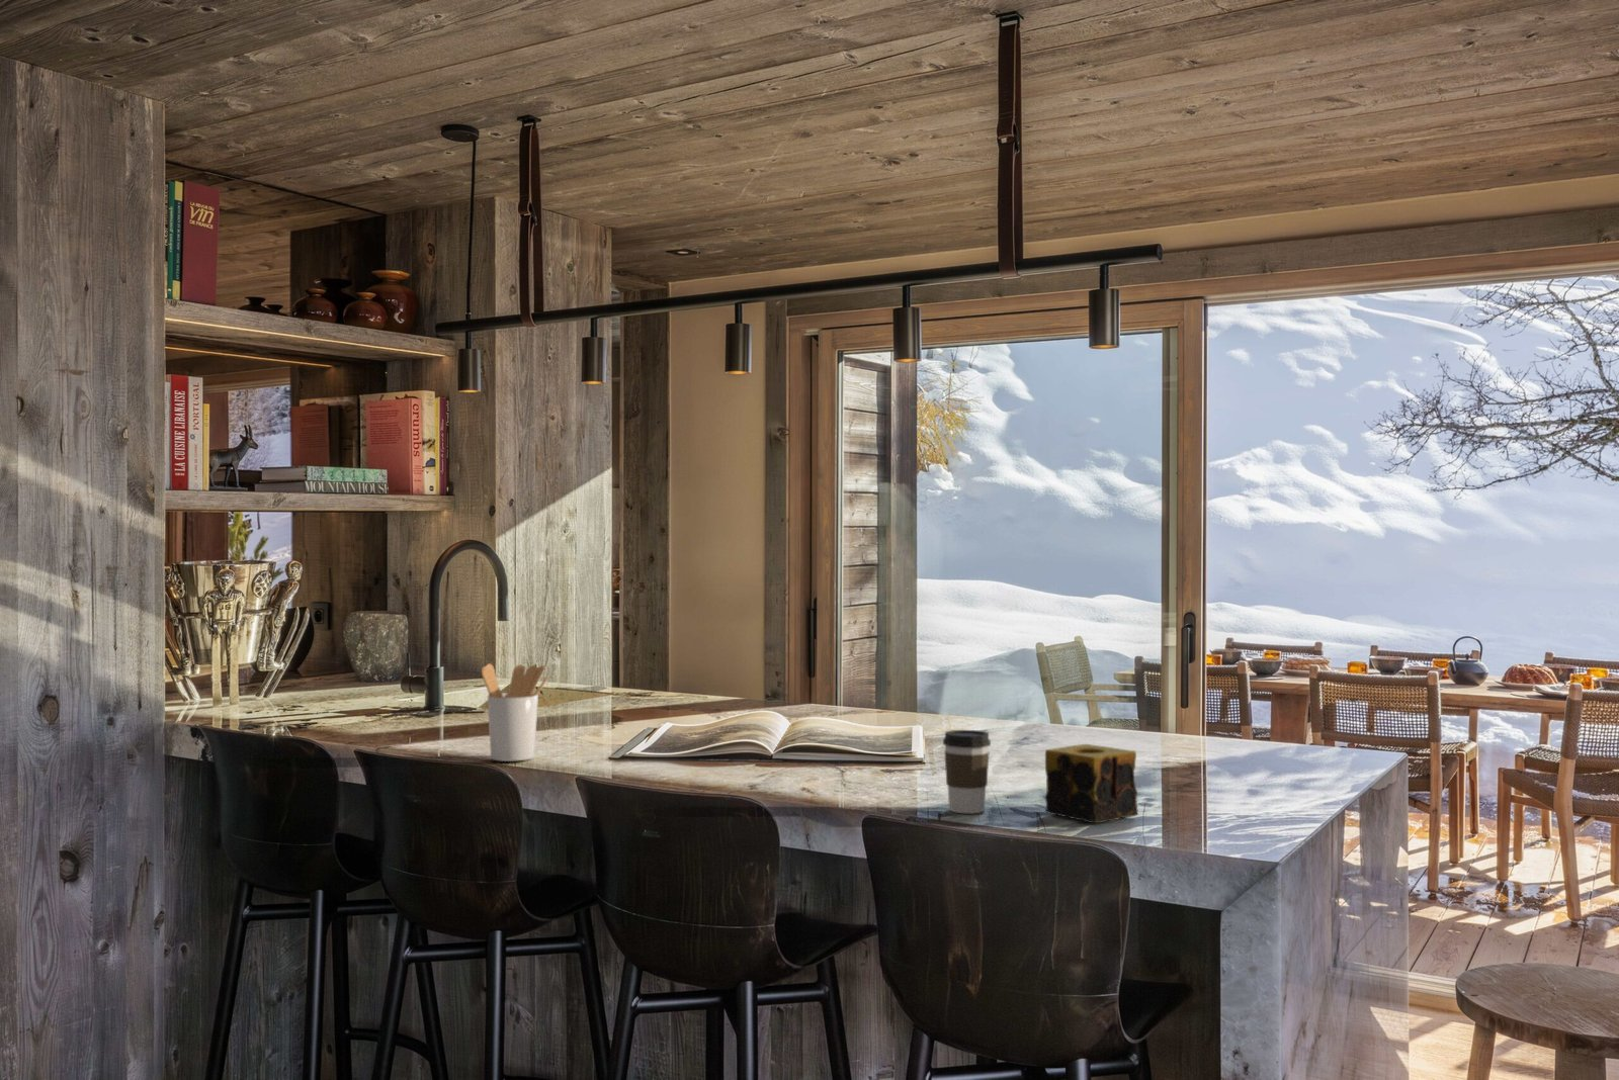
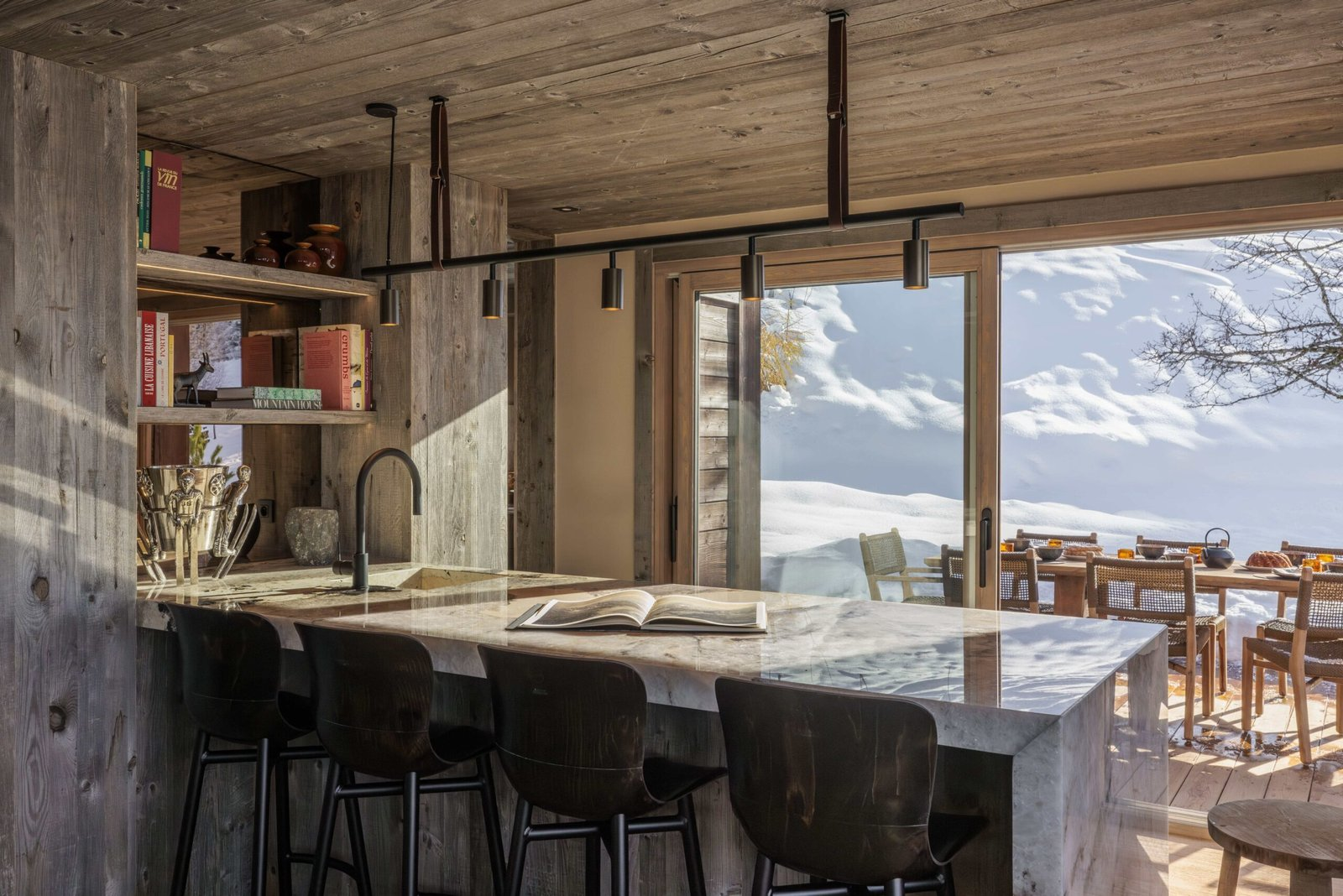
- utensil holder [481,663,550,763]
- coffee cup [942,729,992,814]
- candle [1044,744,1139,824]
